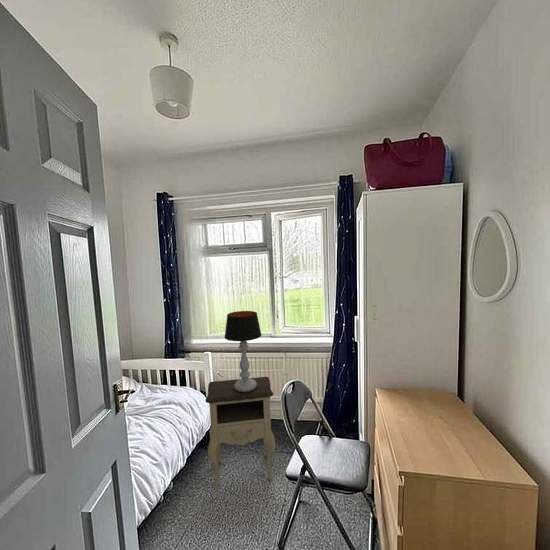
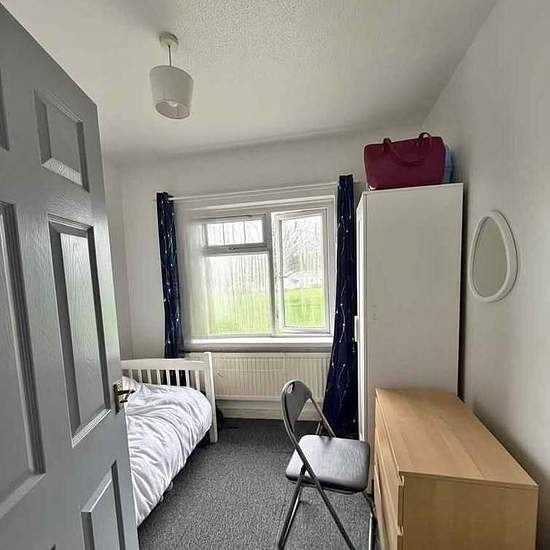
- table lamp [224,310,262,392]
- nightstand [204,376,276,490]
